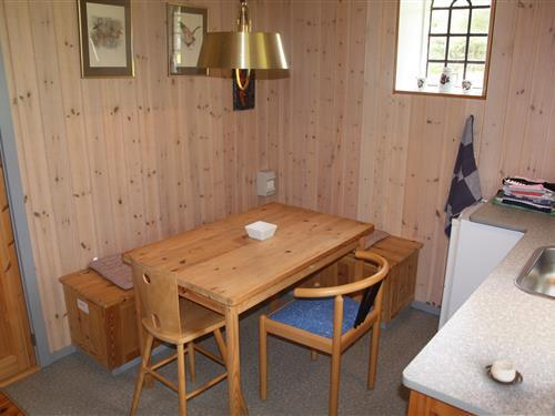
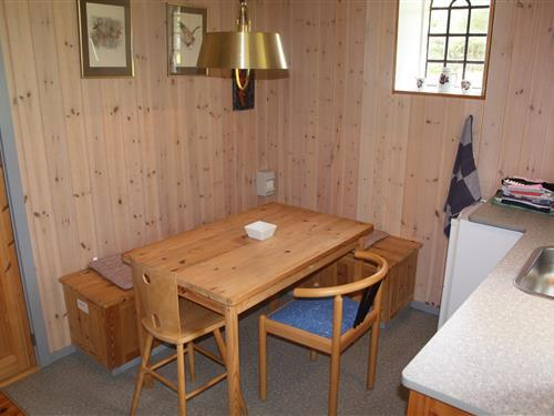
- cup [484,359,524,387]
